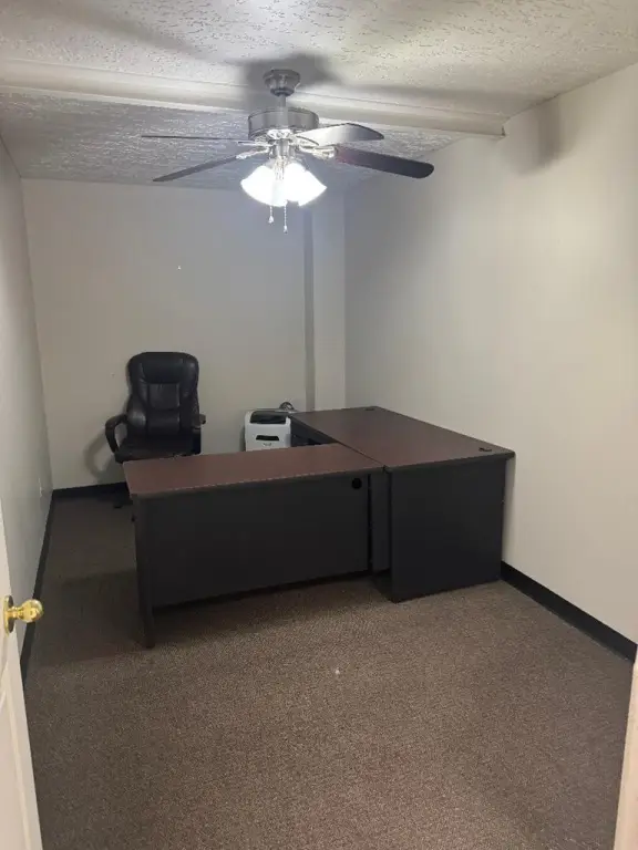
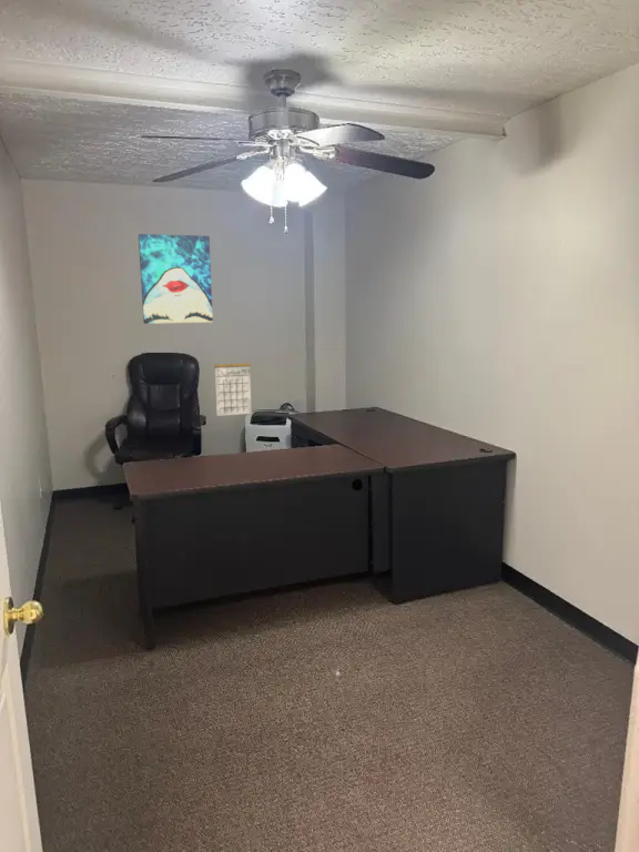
+ wall art [138,233,214,325]
+ calendar [213,351,253,417]
